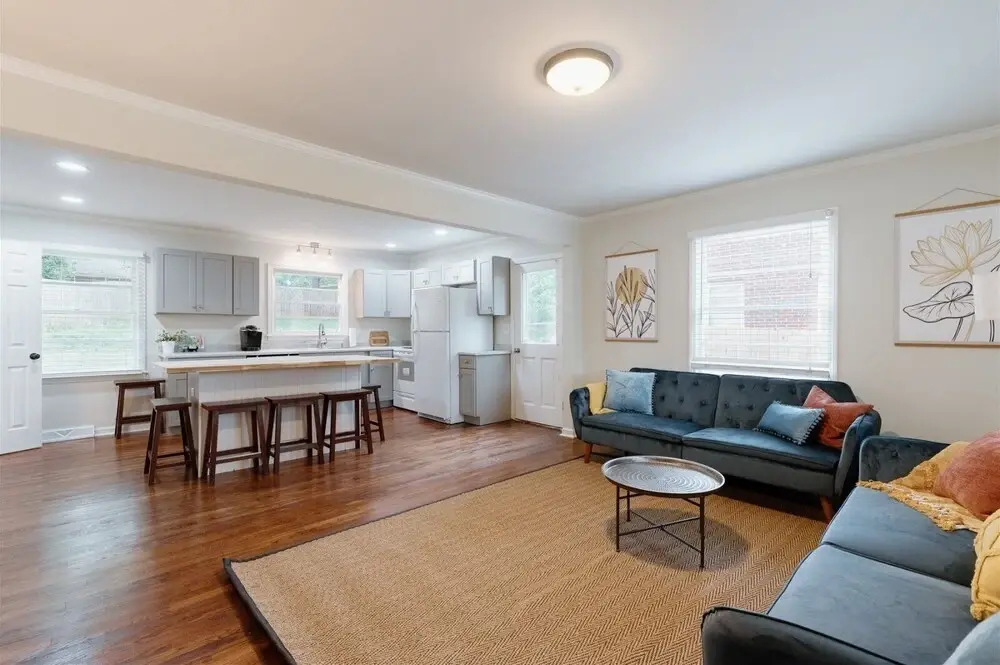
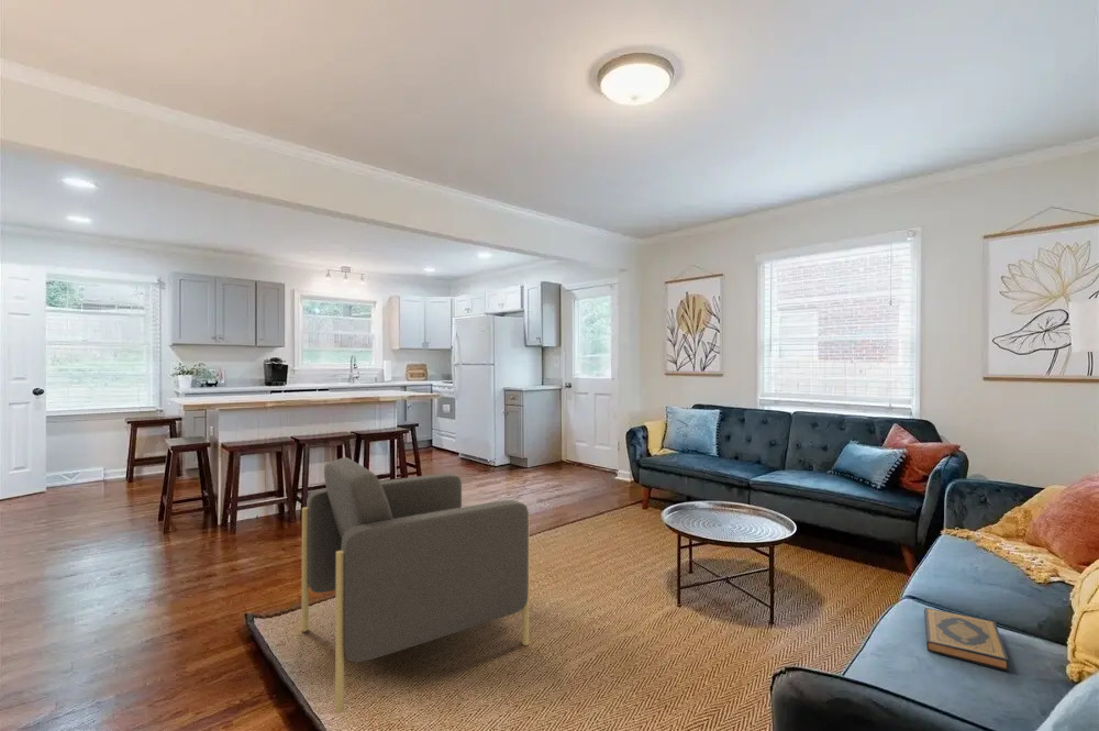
+ hardback book [923,607,1010,673]
+ armchair [300,456,530,715]
